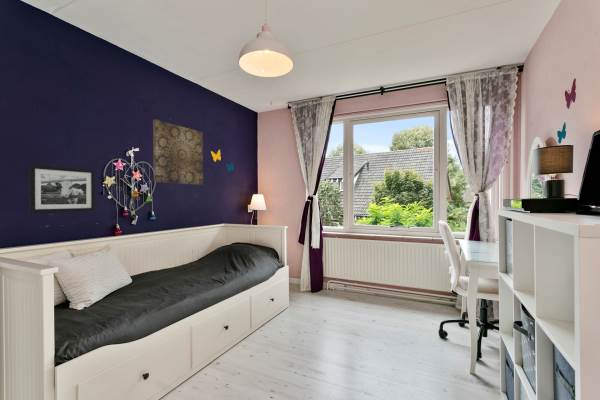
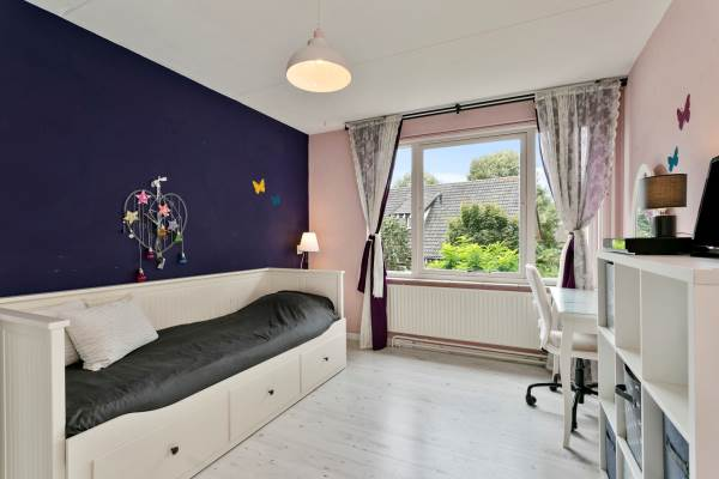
- wall art [152,118,204,186]
- picture frame [28,164,96,214]
